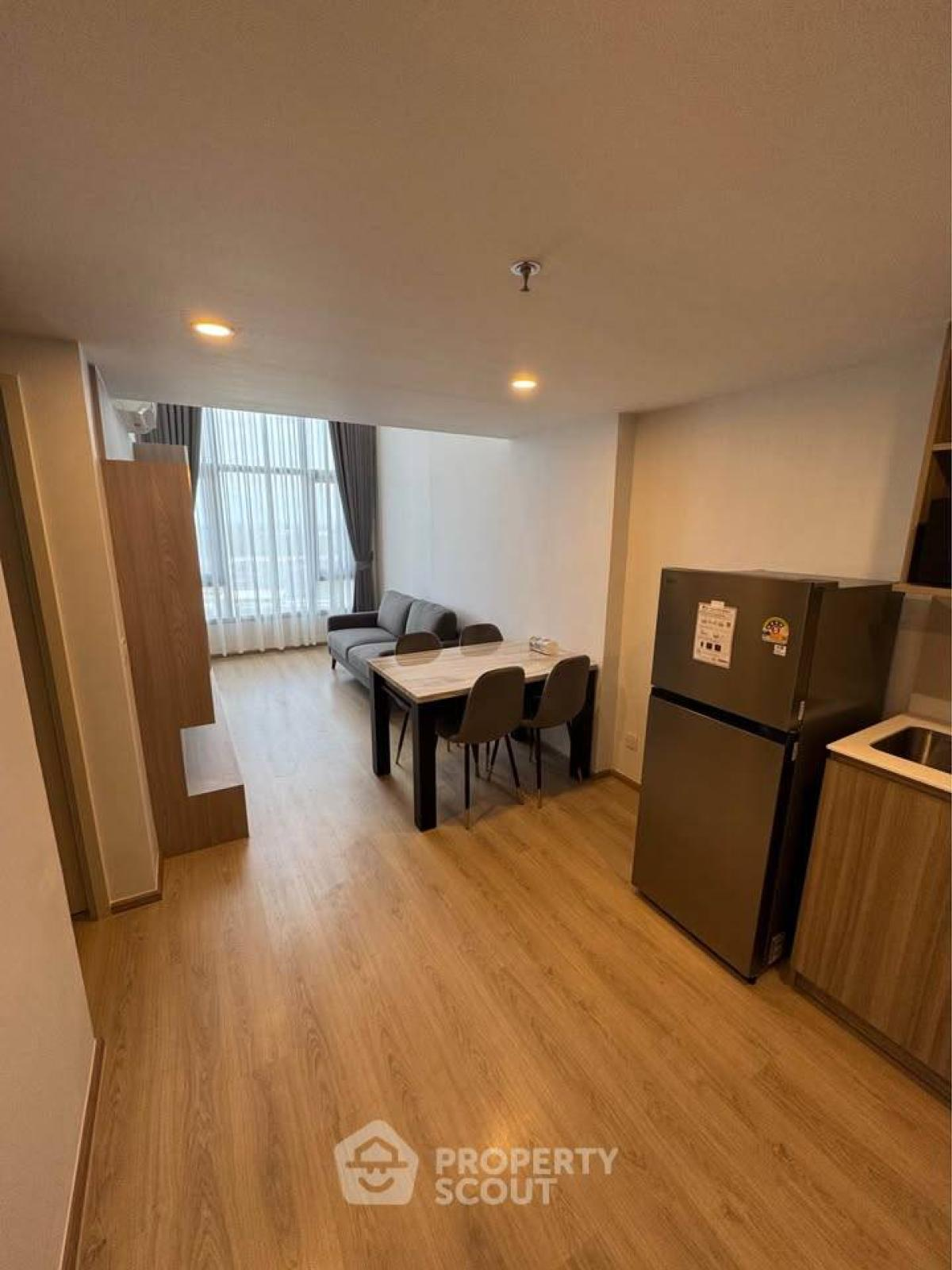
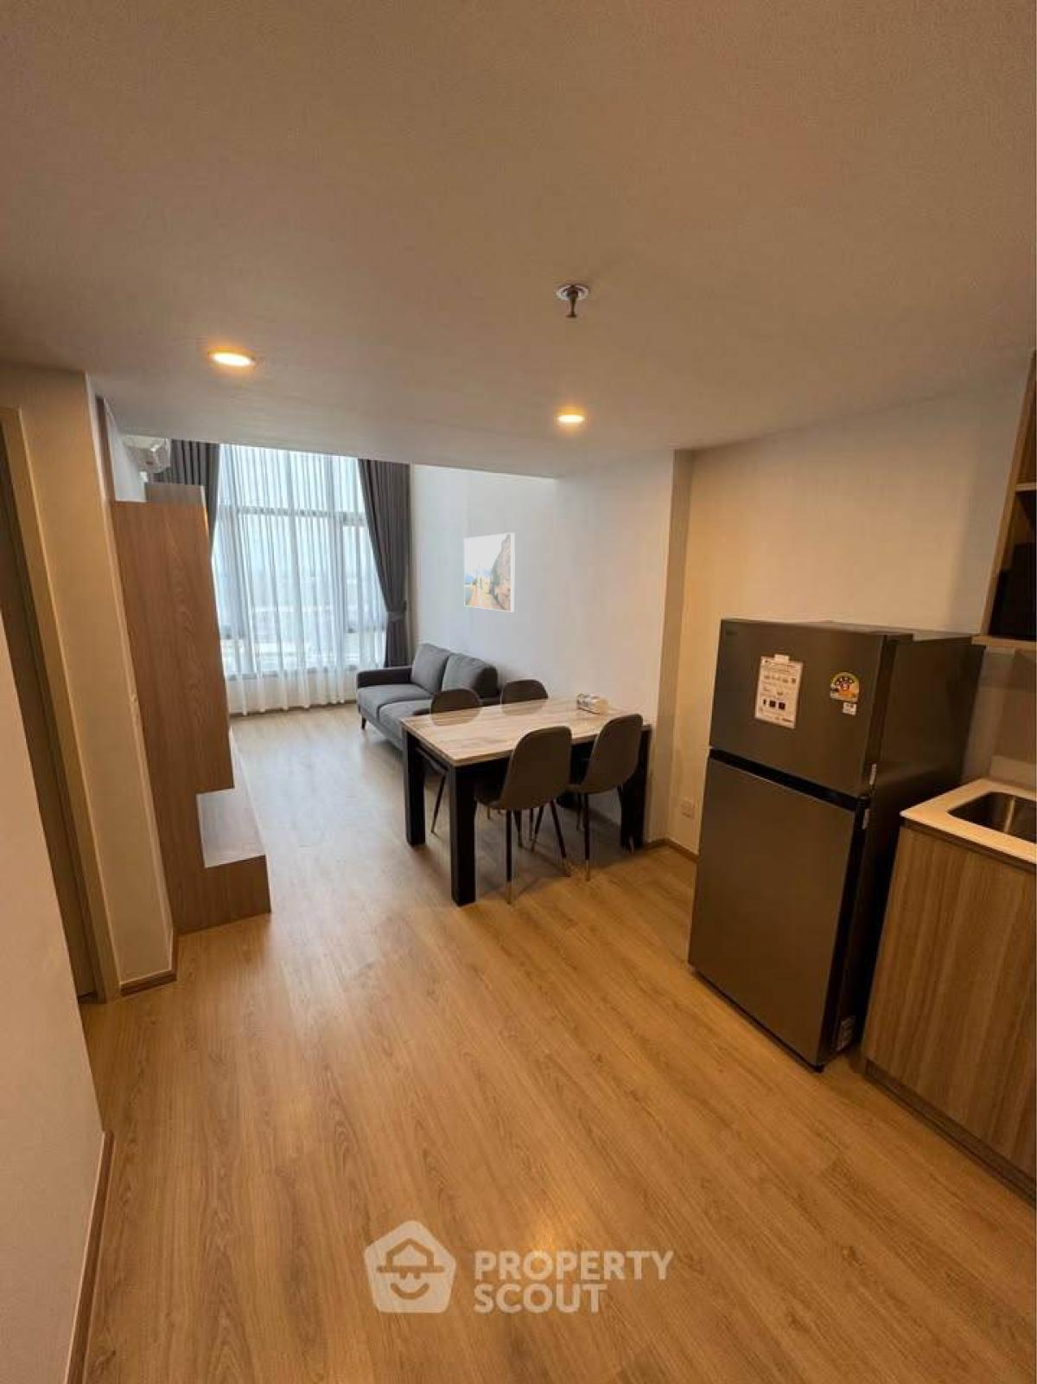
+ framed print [463,532,516,612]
